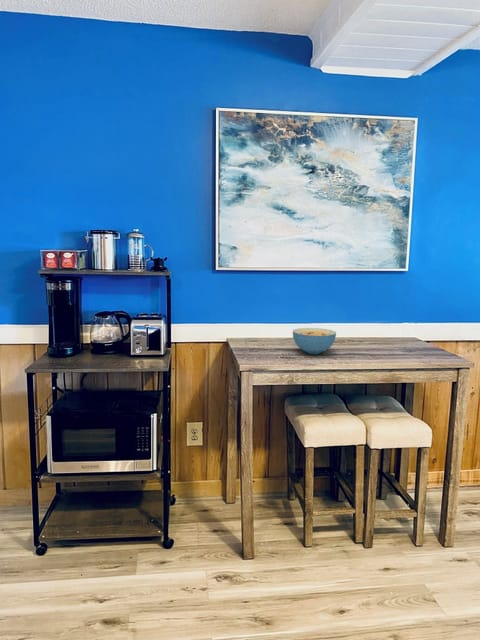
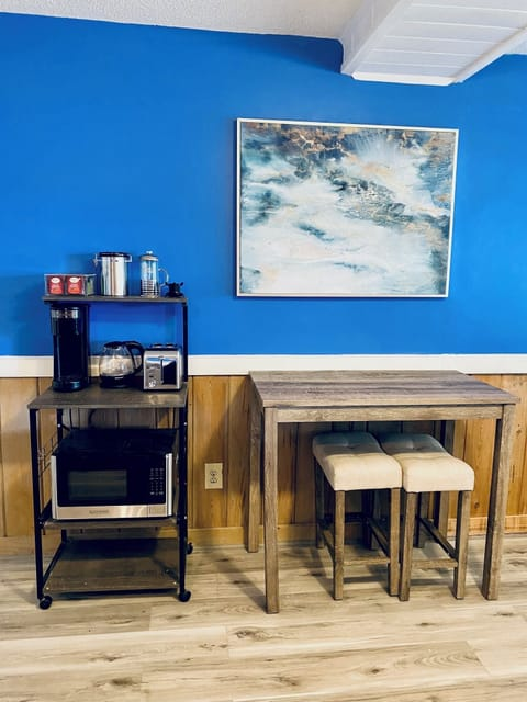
- cereal bowl [292,327,337,355]
